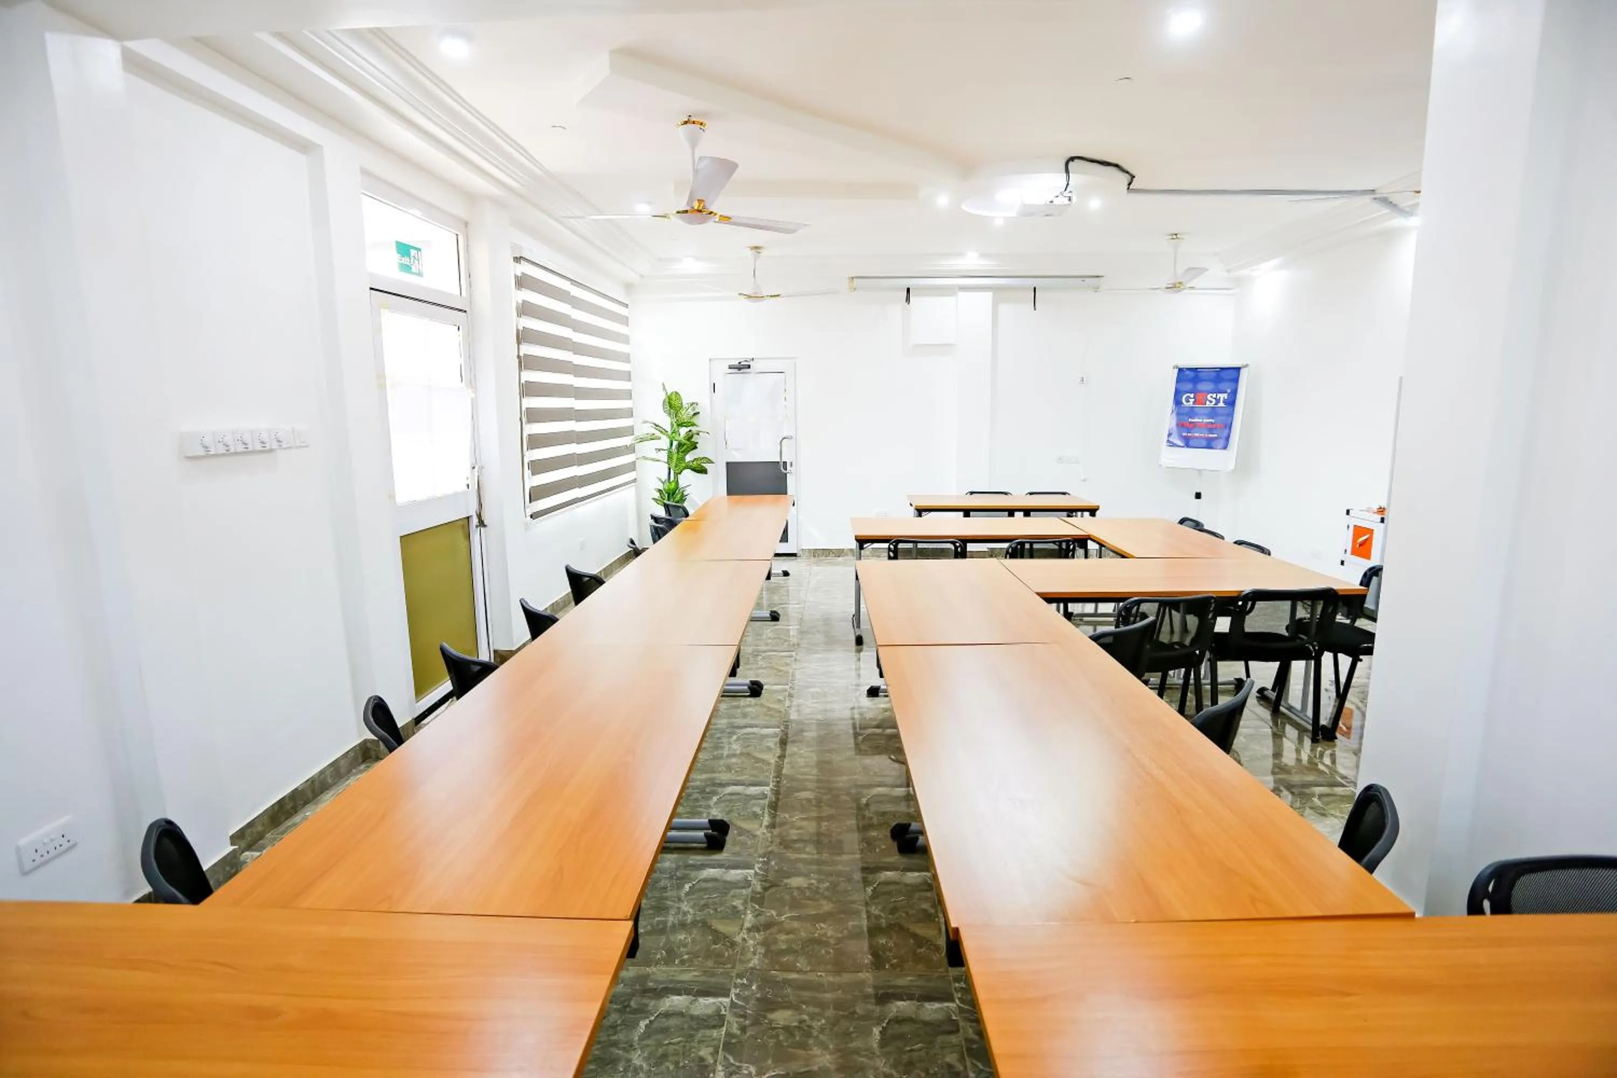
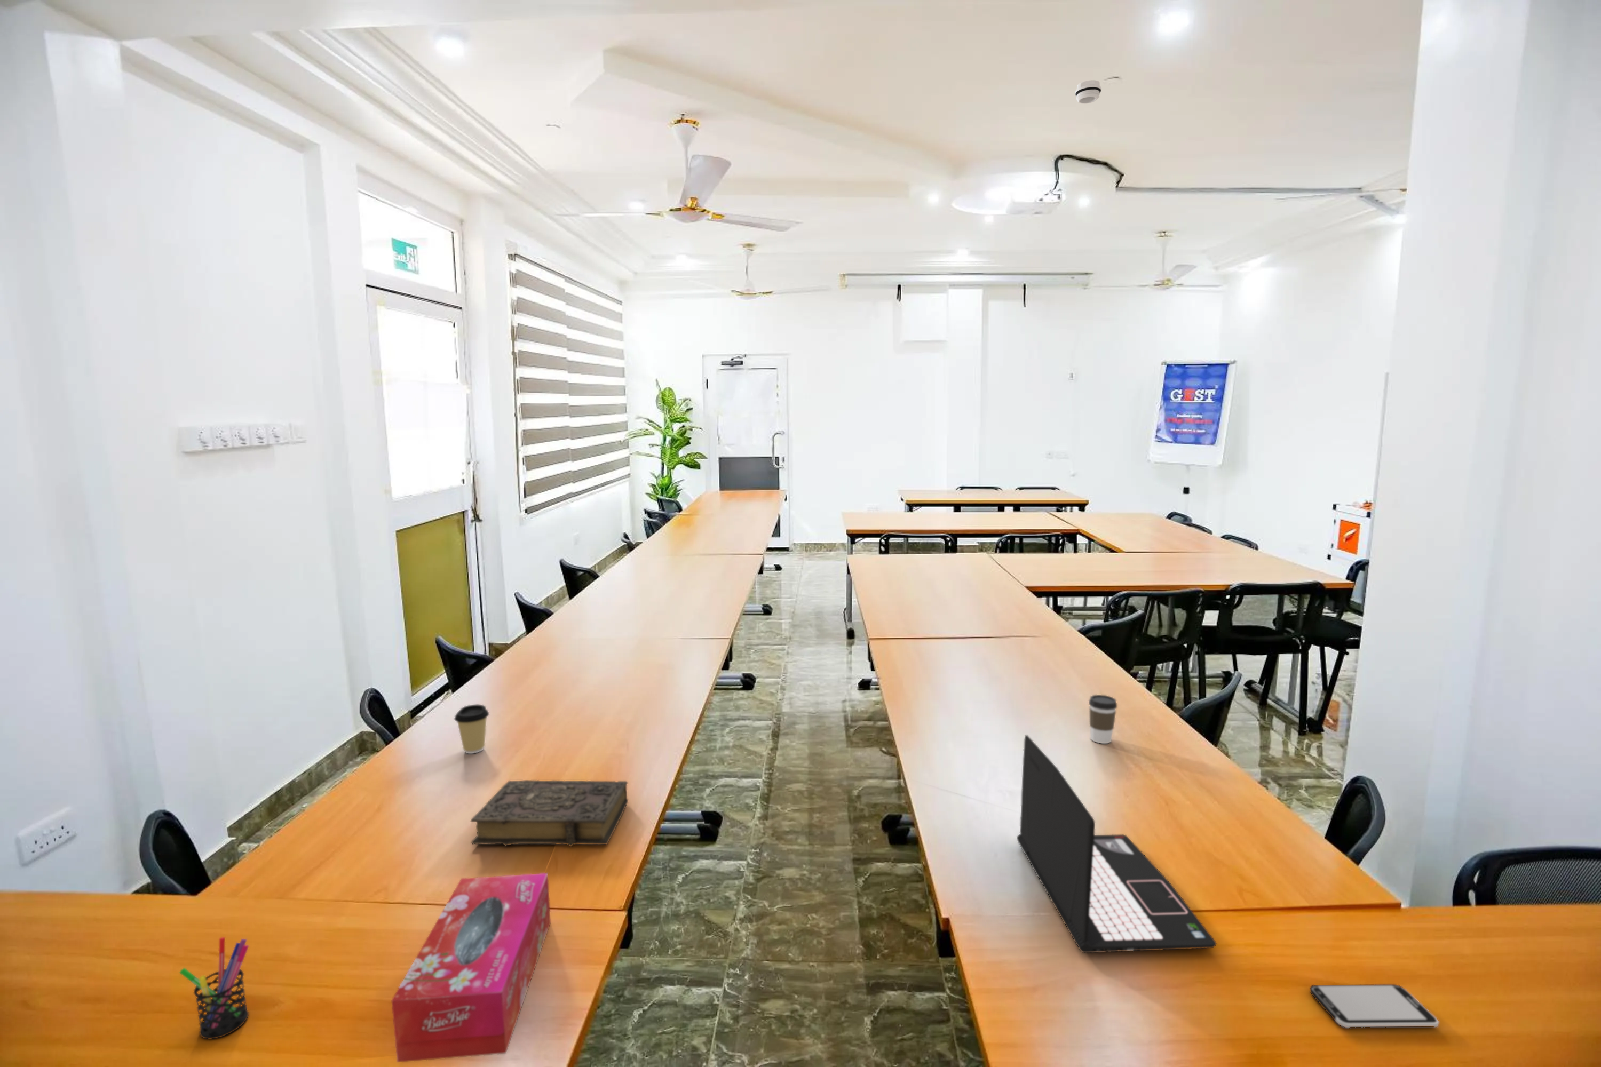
+ smoke detector [1074,80,1102,105]
+ coffee cup [454,704,490,754]
+ smartphone [1309,984,1439,1029]
+ pen holder [179,936,249,1040]
+ tissue box [391,873,552,1062]
+ book [471,780,629,847]
+ laptop [1016,735,1217,954]
+ coffee cup [1088,694,1117,744]
